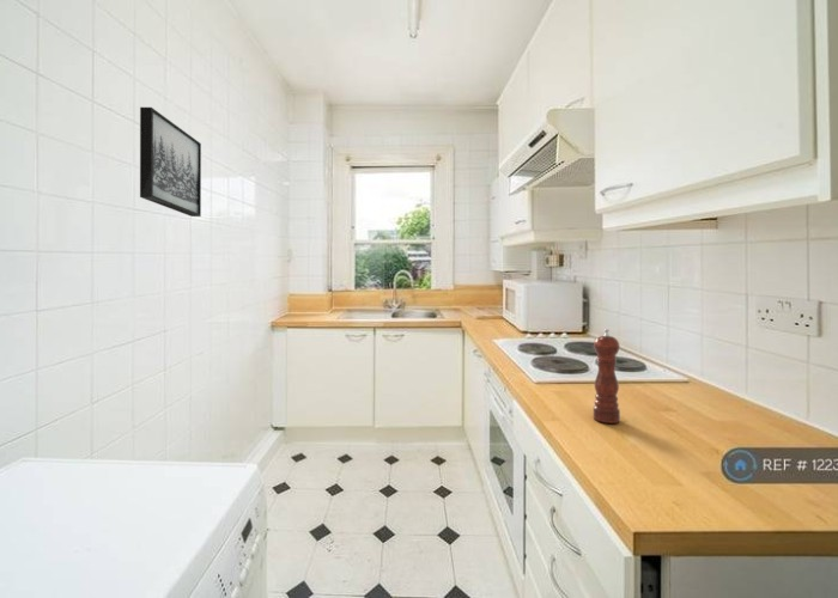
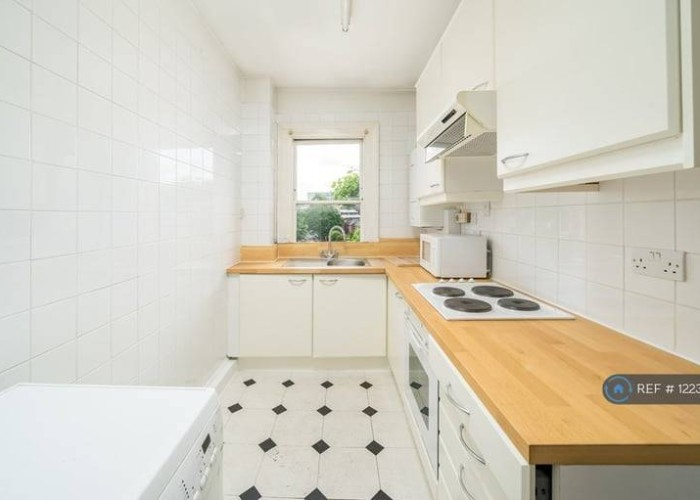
- pepper mill [593,328,621,425]
- wall art [139,106,202,218]
